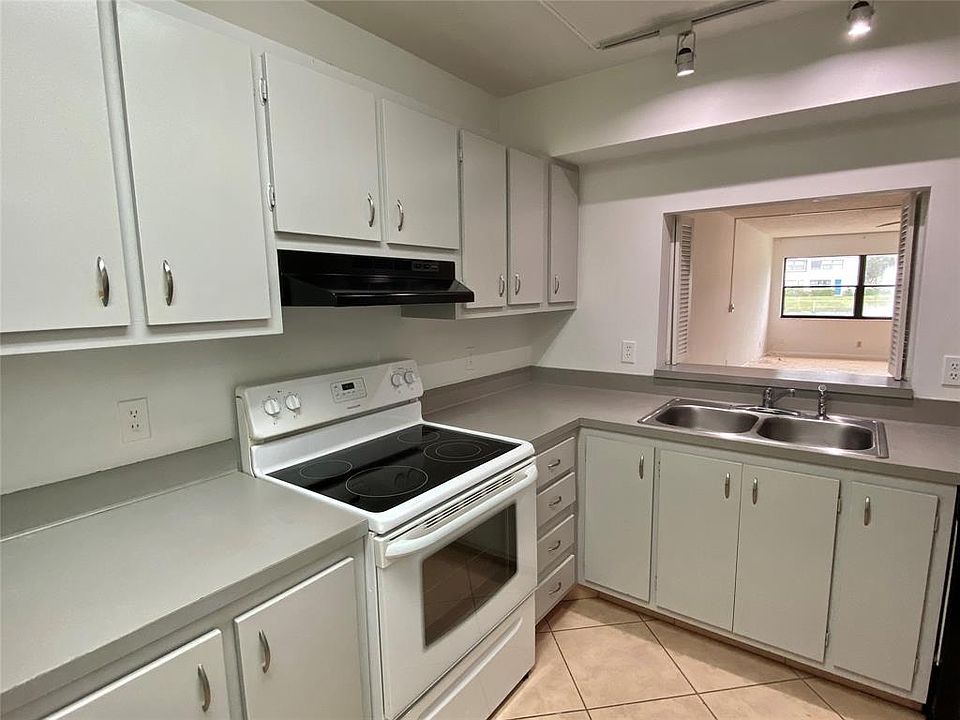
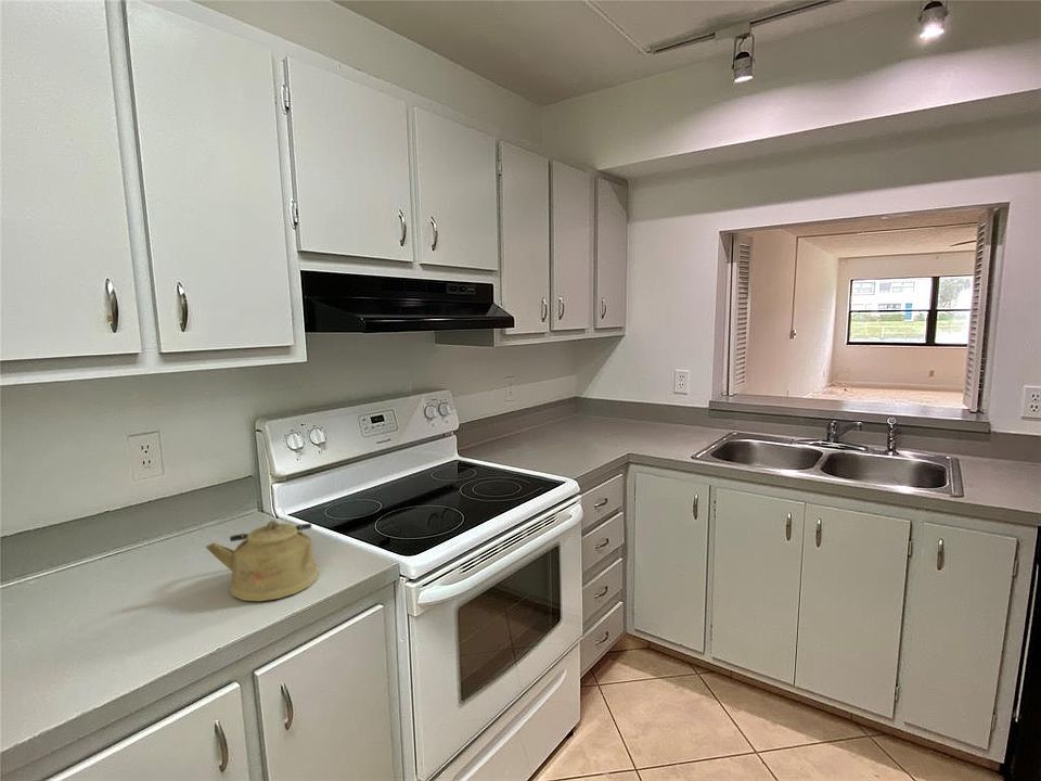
+ kettle [205,518,320,602]
